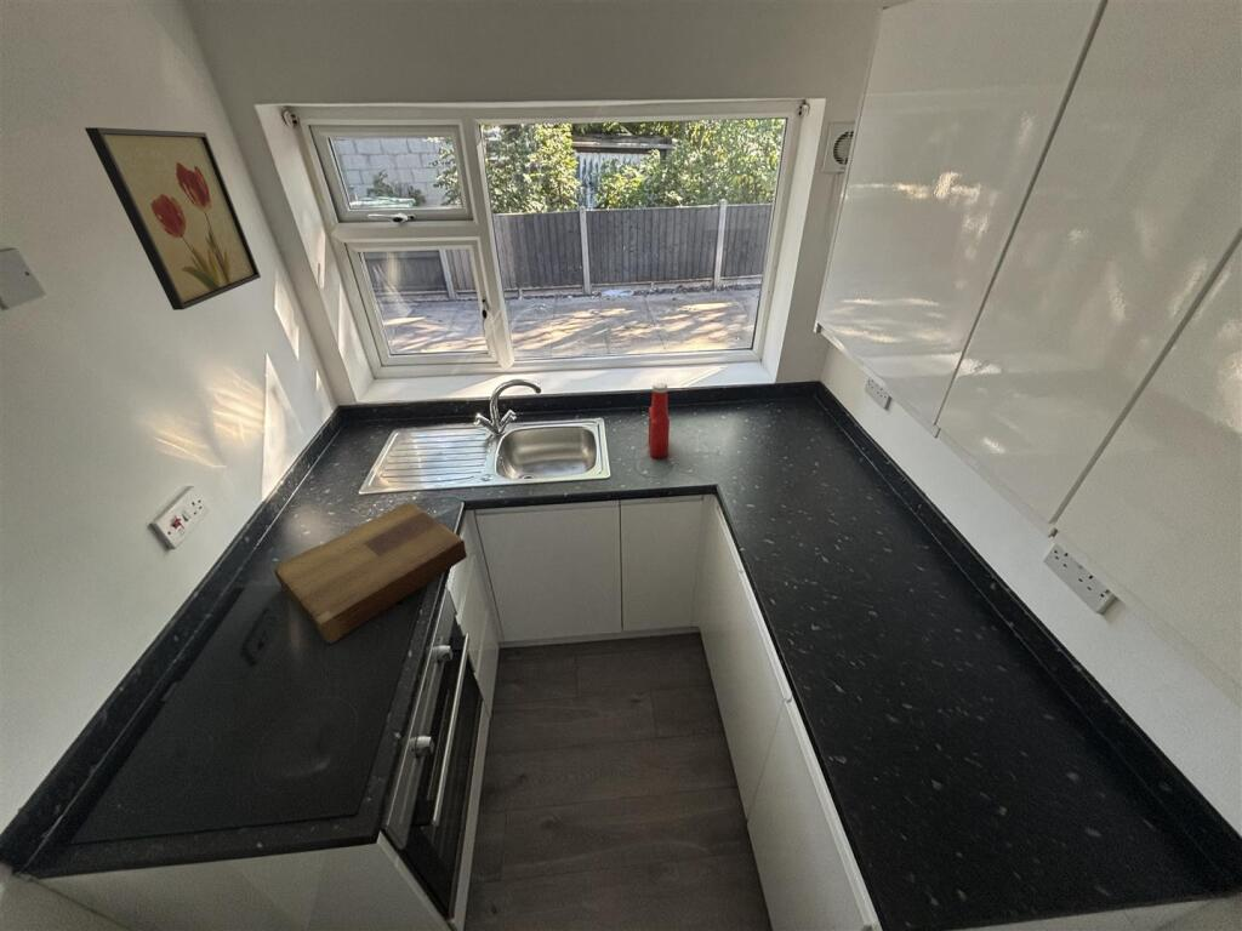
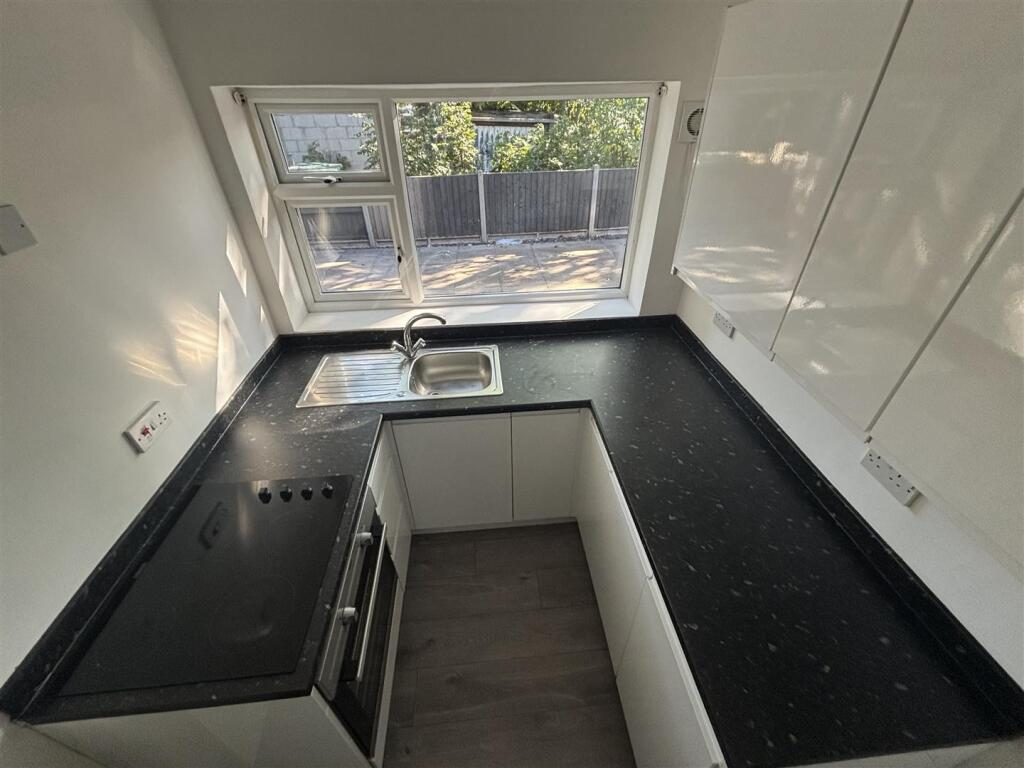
- wall art [84,126,262,312]
- soap bottle [648,382,671,459]
- cutting board [273,501,468,645]
